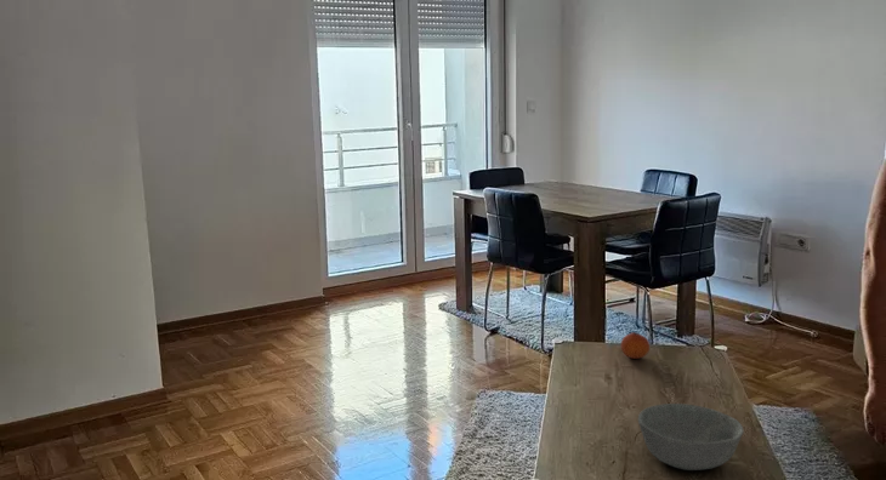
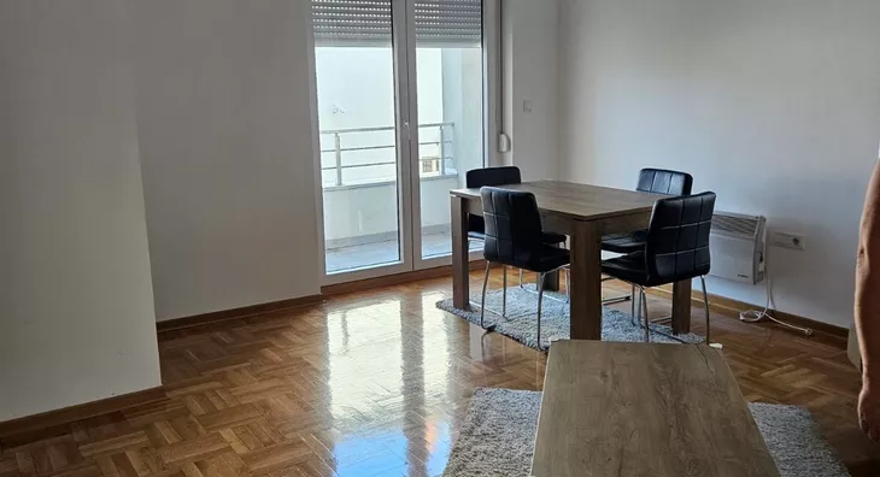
- fruit [620,331,651,360]
- bowl [637,402,745,472]
